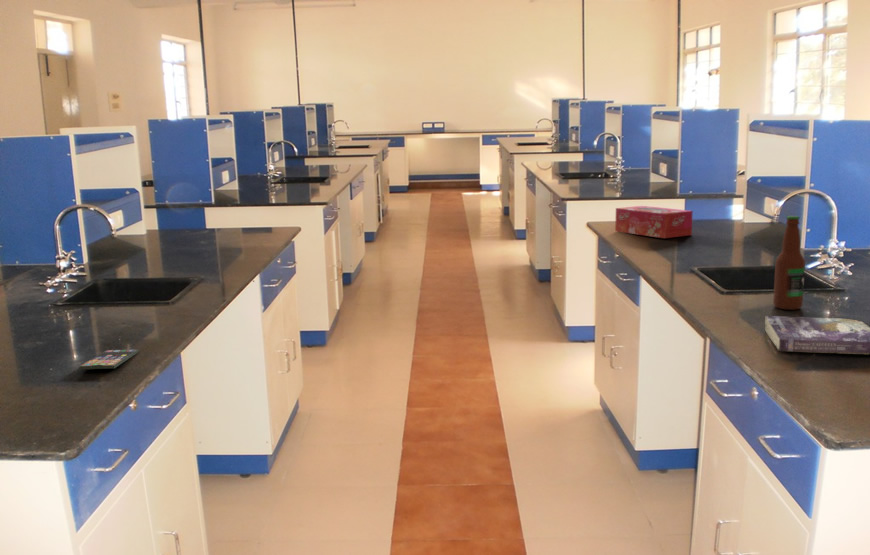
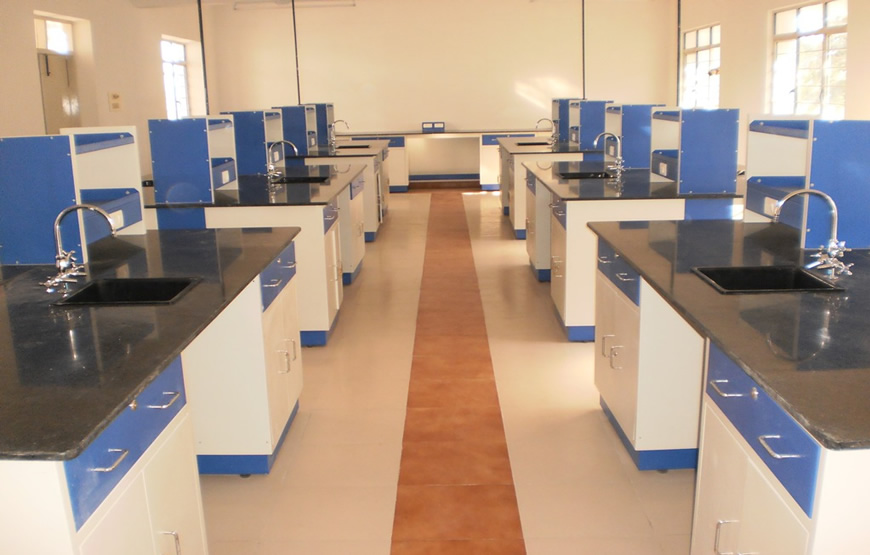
- smartphone [78,349,140,371]
- book [764,315,870,355]
- bottle [772,215,806,311]
- tissue box [614,205,694,239]
